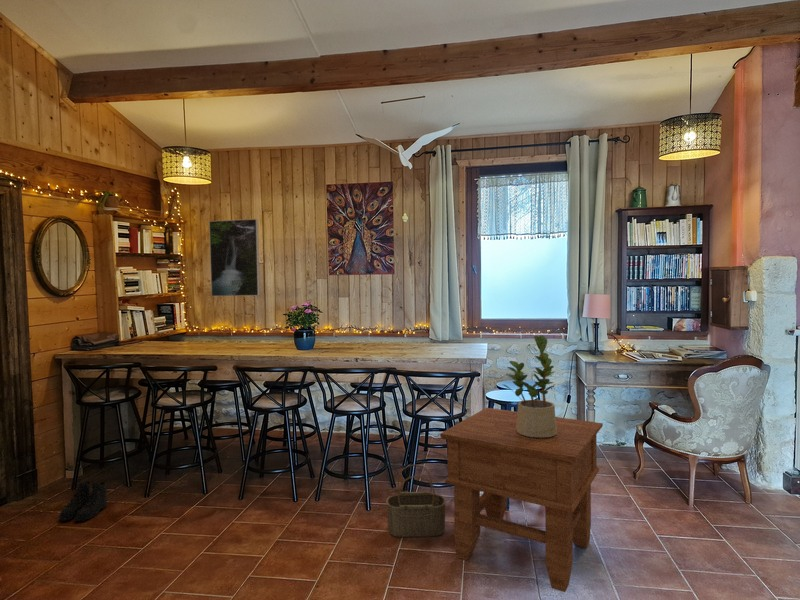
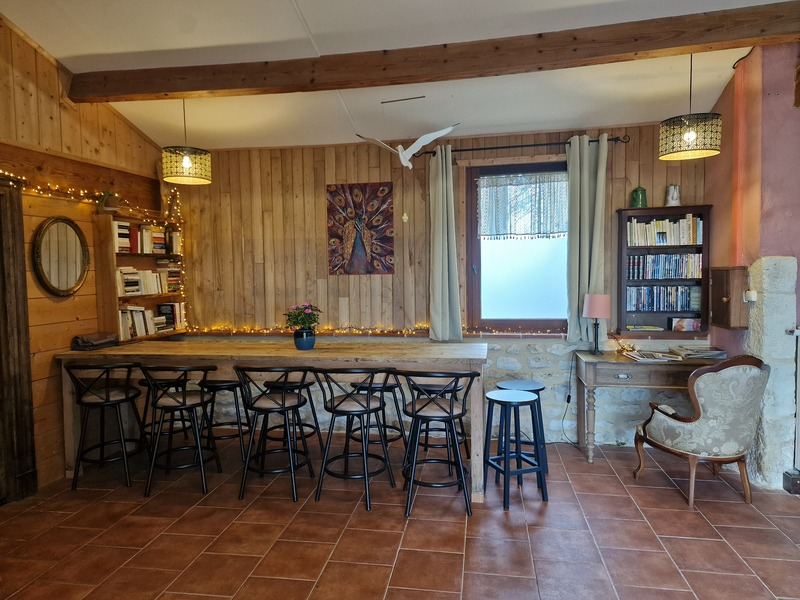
- wicker basket [385,464,447,538]
- potted plant [502,335,557,438]
- side table [439,407,604,593]
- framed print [208,218,261,297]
- boots [58,480,108,522]
